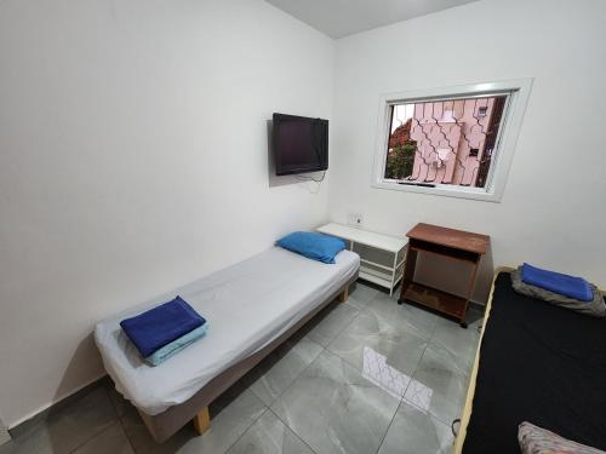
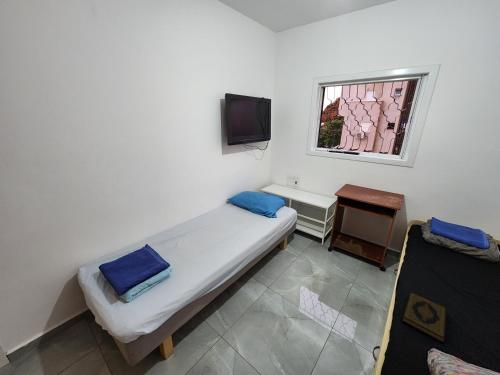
+ hardback book [400,291,448,344]
